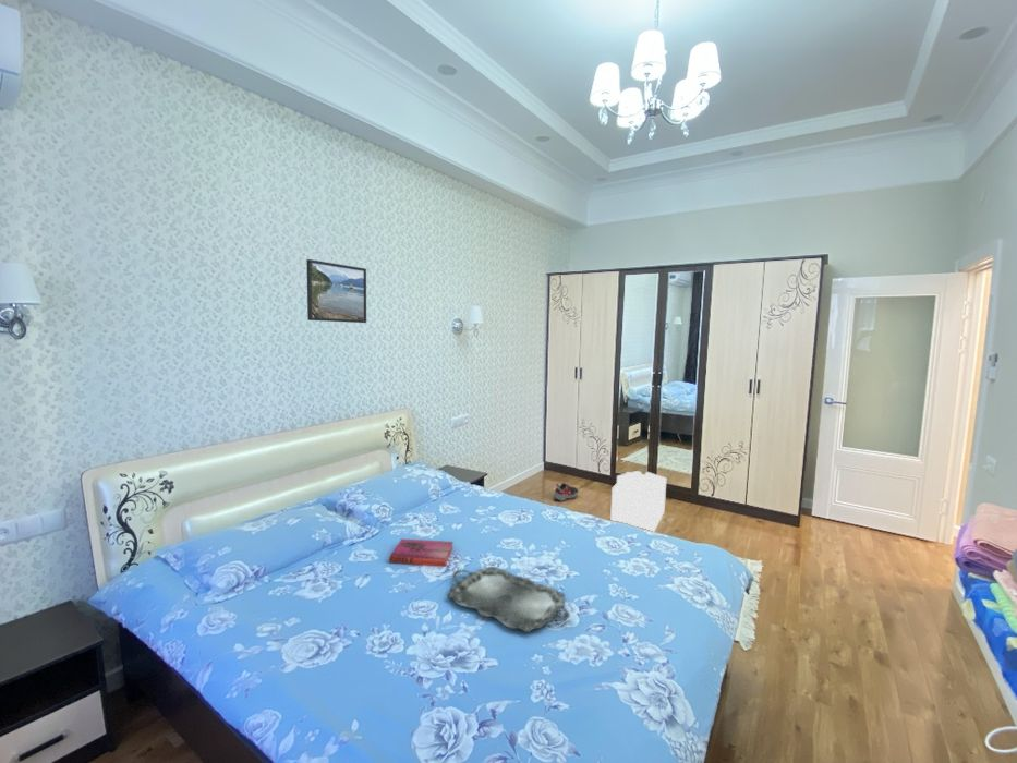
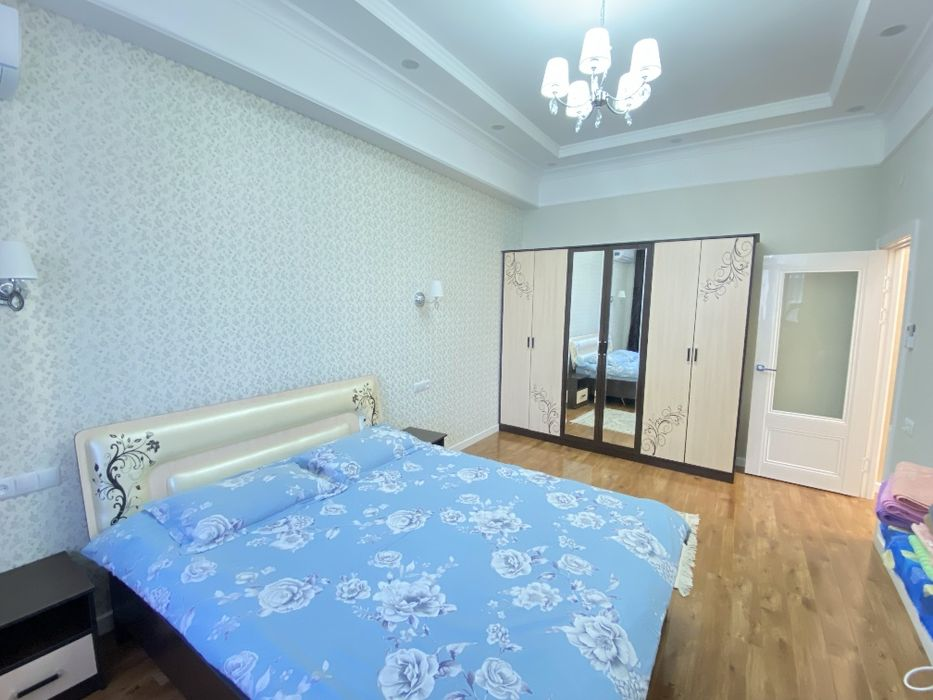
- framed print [305,258,367,324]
- shoe [553,482,579,502]
- storage bin [609,470,667,533]
- hardback book [388,537,455,567]
- serving tray [446,566,570,633]
